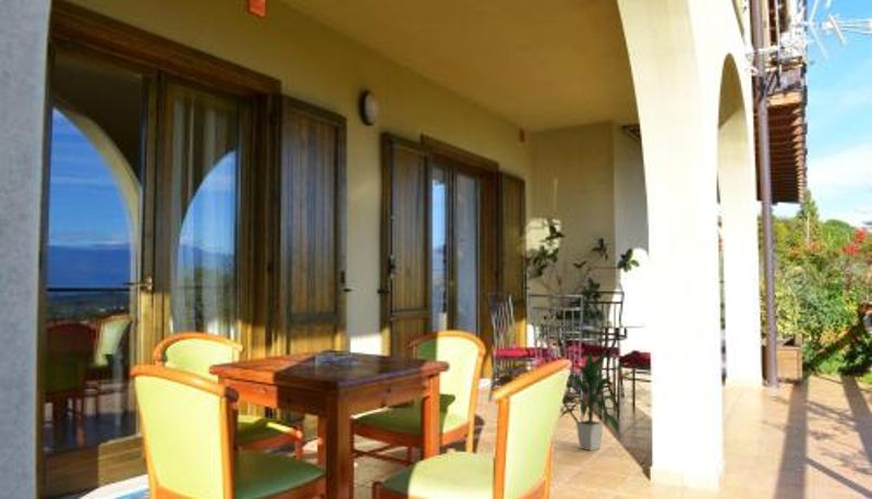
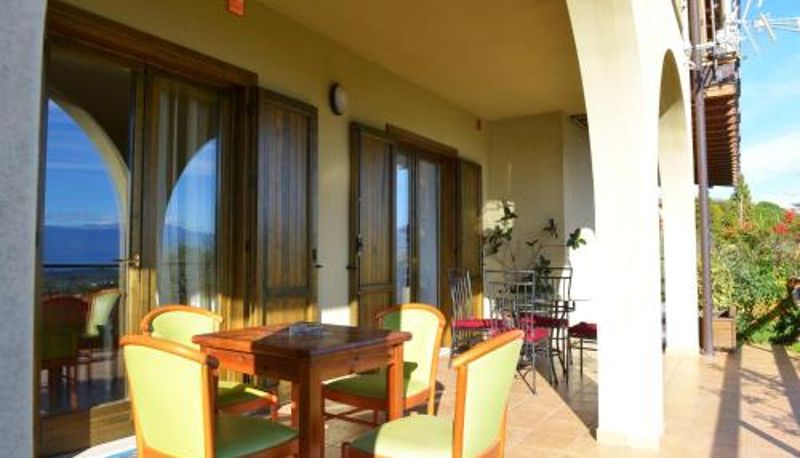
- indoor plant [559,352,621,452]
